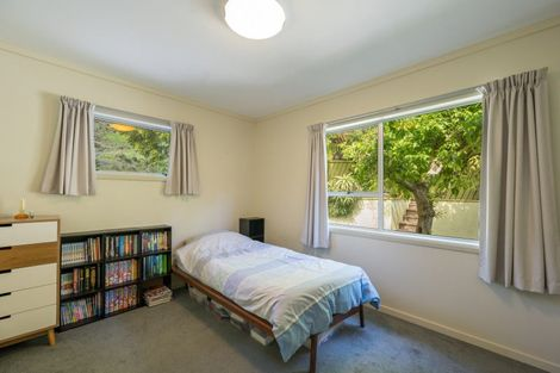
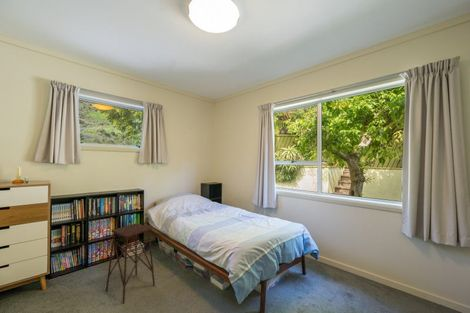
+ side table [105,222,156,305]
